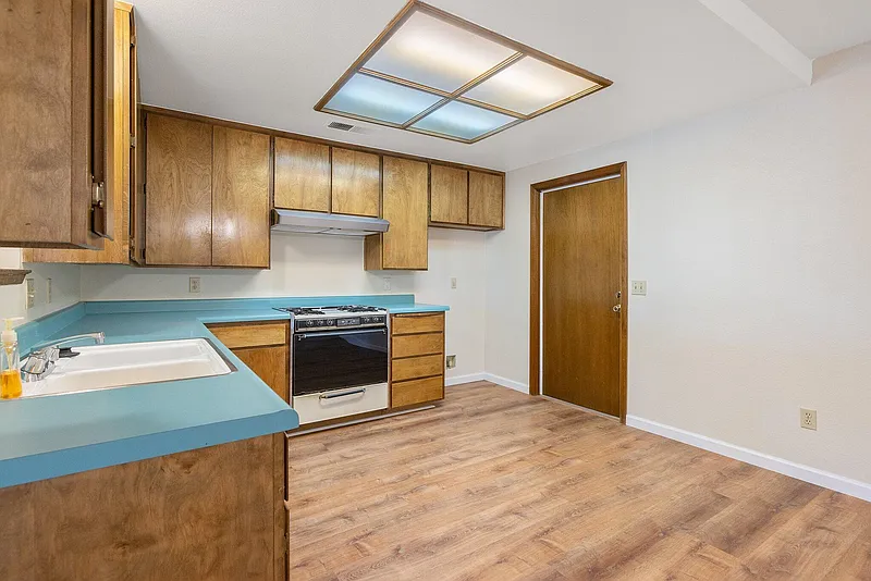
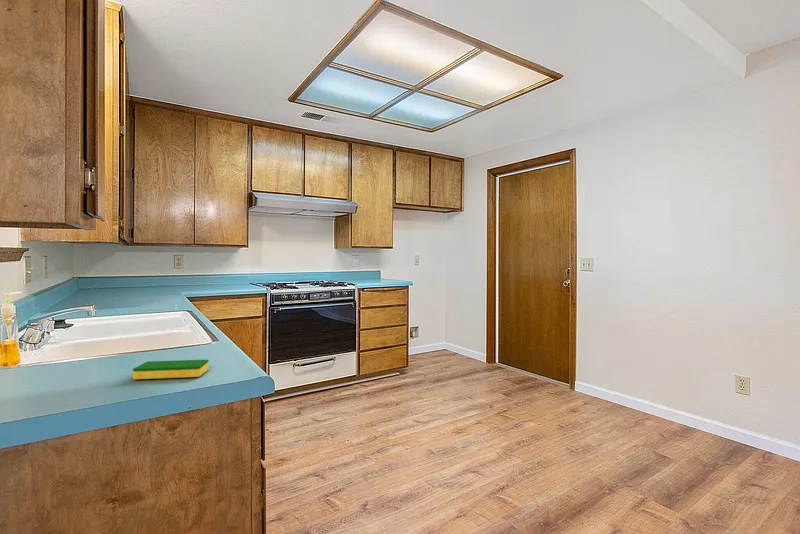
+ dish sponge [132,359,210,380]
